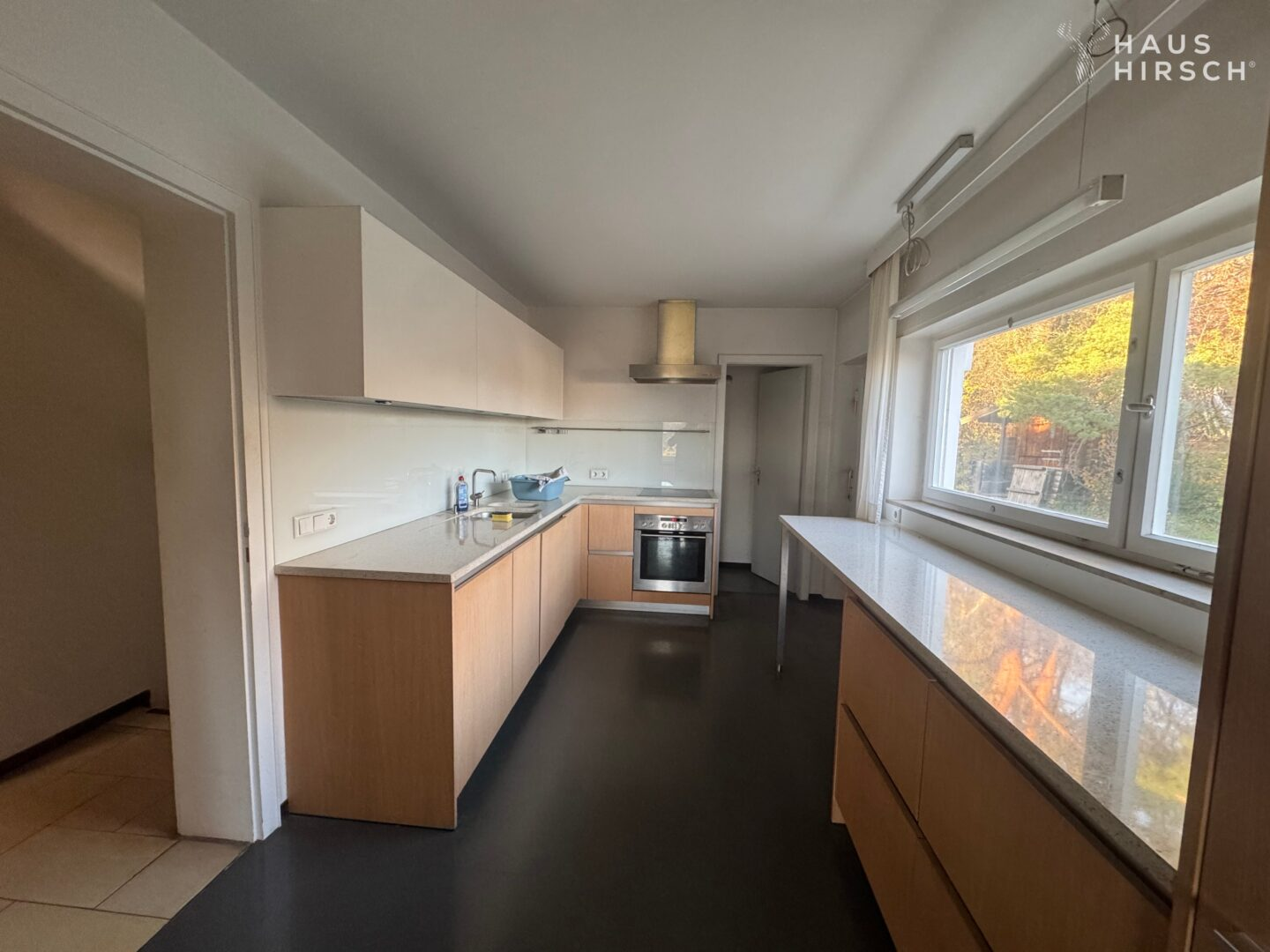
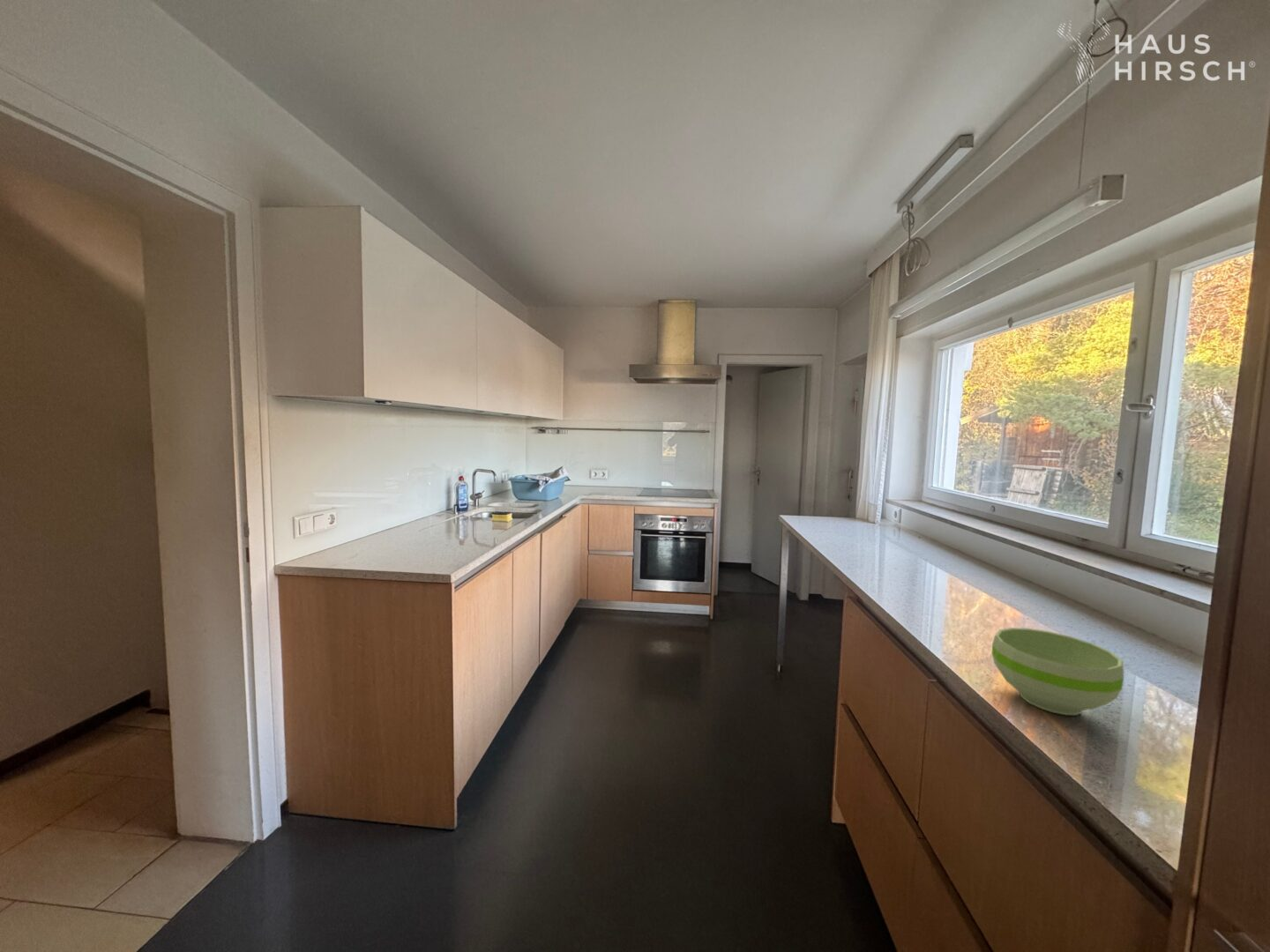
+ bowl [991,627,1124,716]
